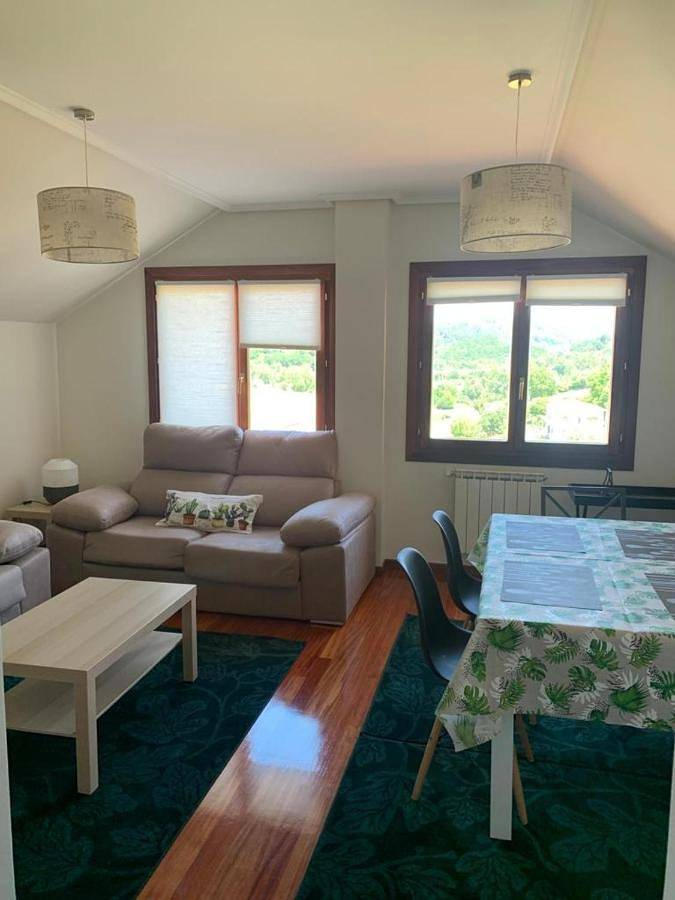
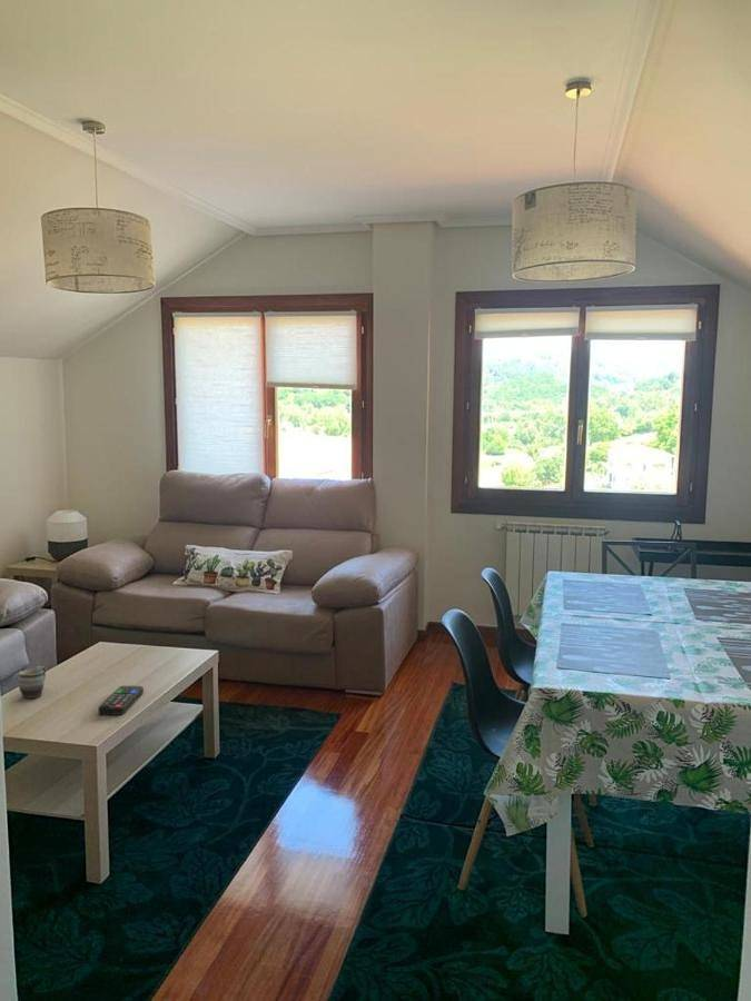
+ mug [18,665,47,700]
+ remote control [97,685,145,715]
